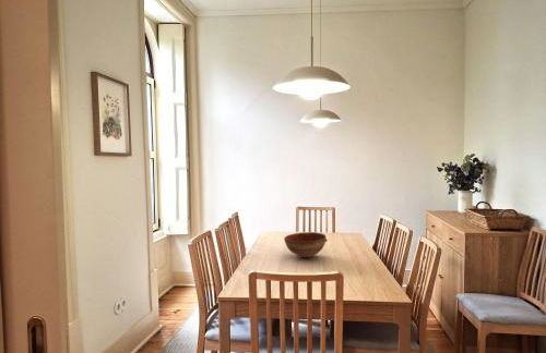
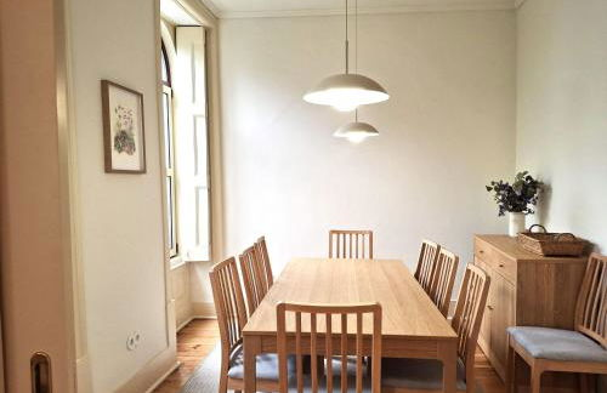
- bowl [283,231,329,258]
